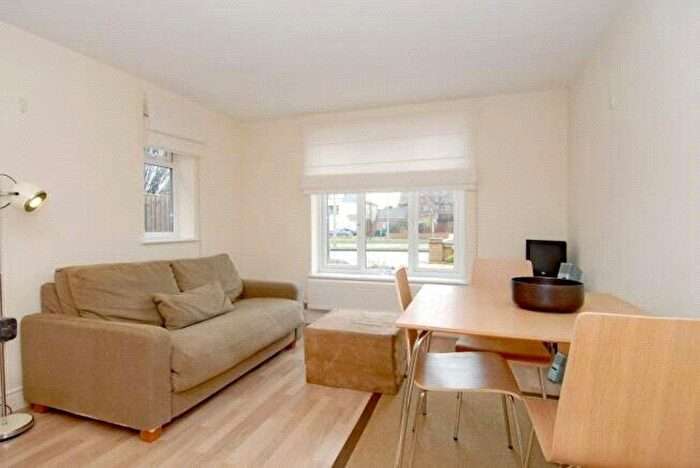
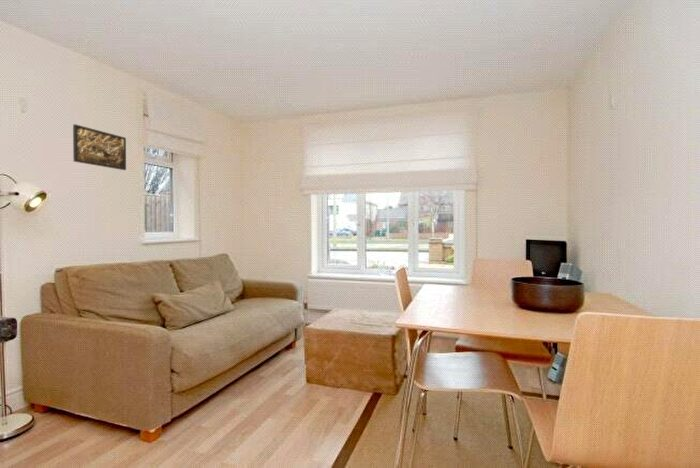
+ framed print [72,123,127,171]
